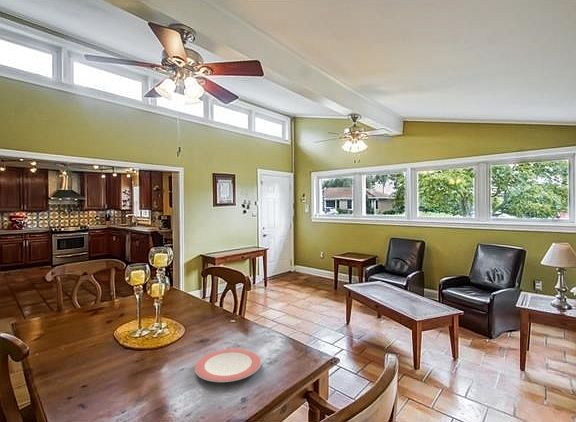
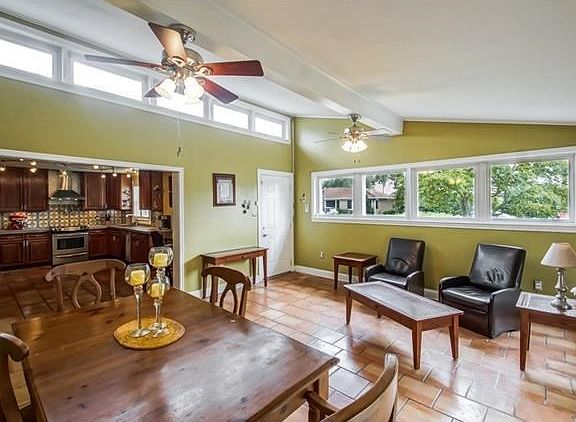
- plate [194,348,262,383]
